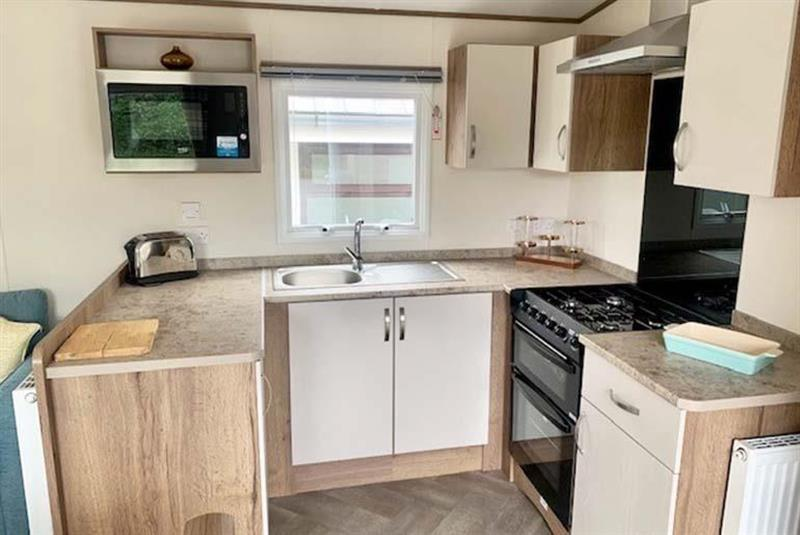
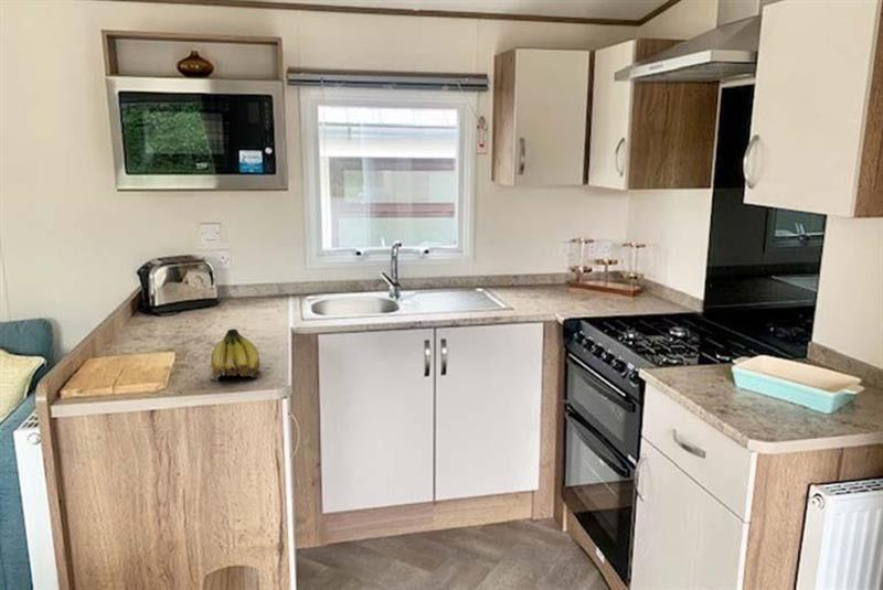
+ fruit [209,328,262,382]
